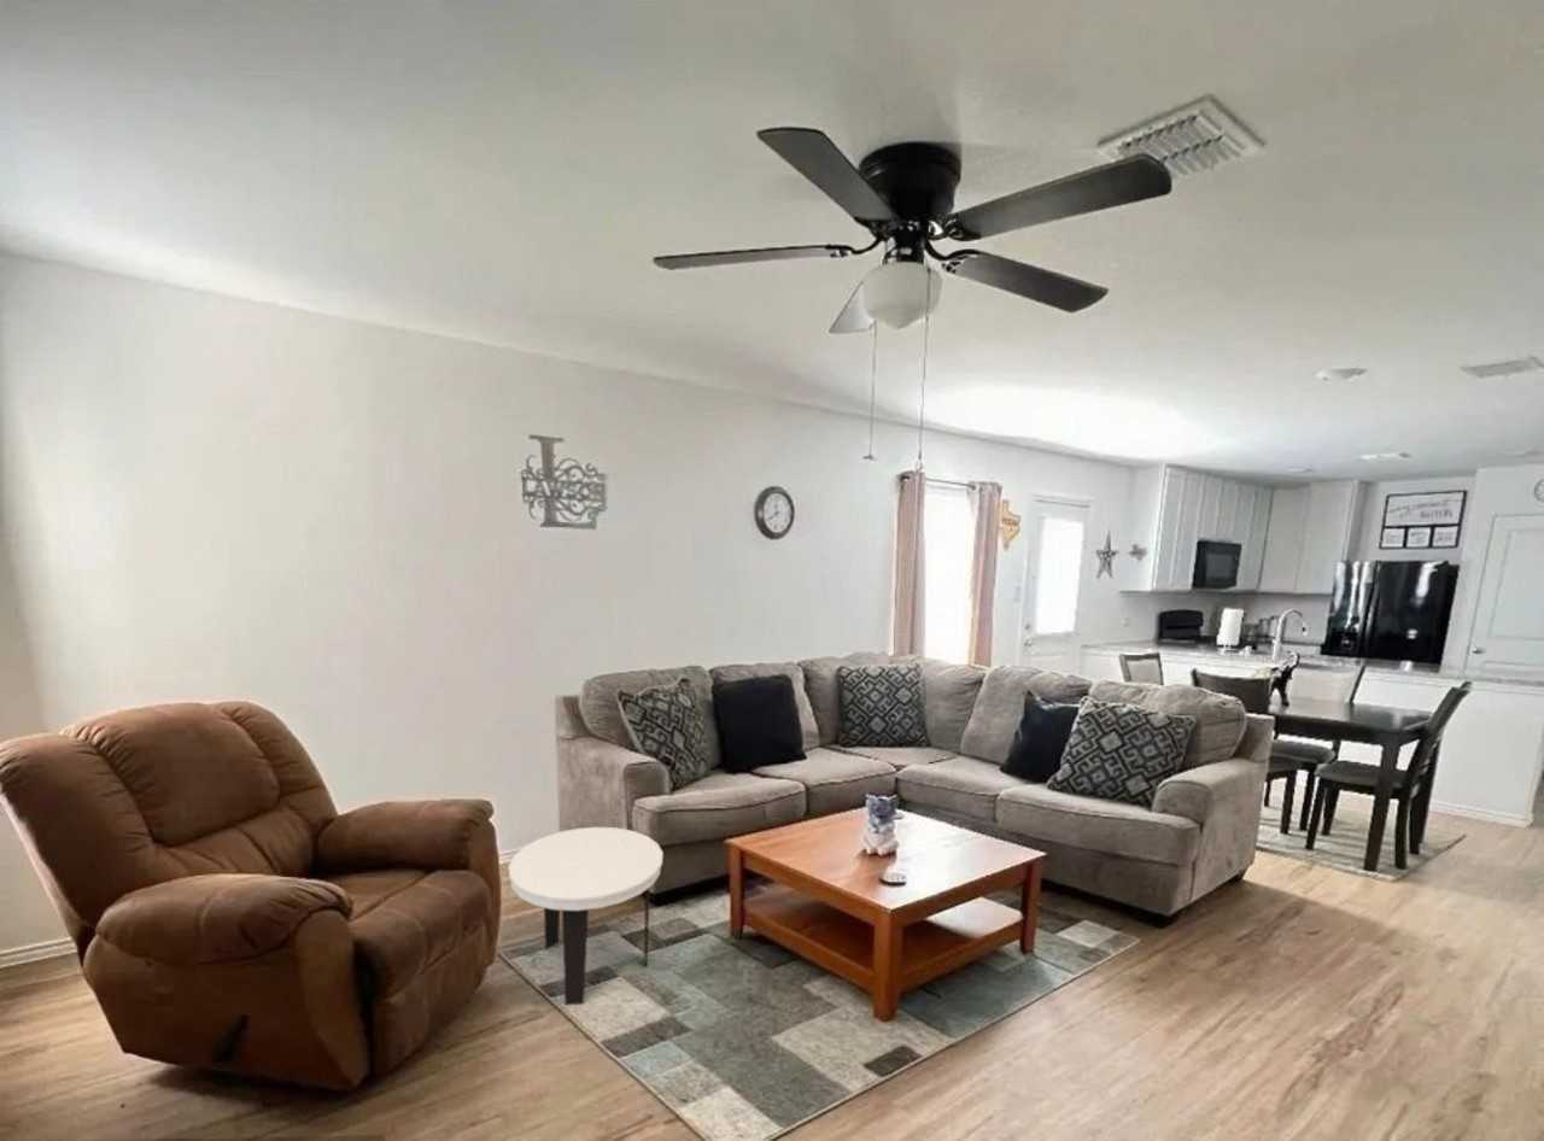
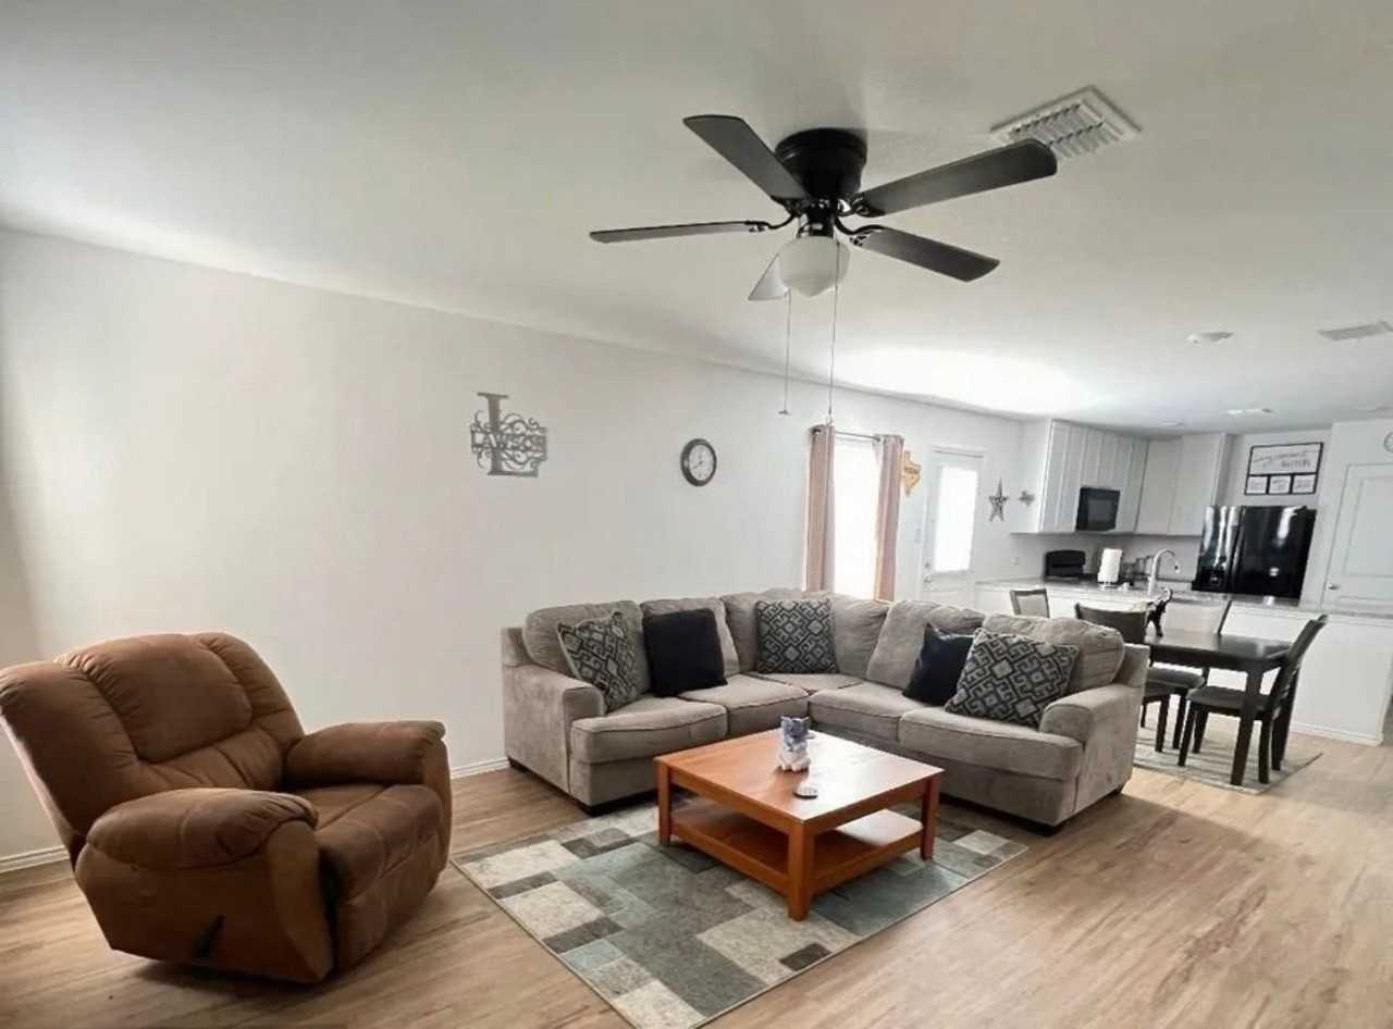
- side table [508,826,665,1006]
